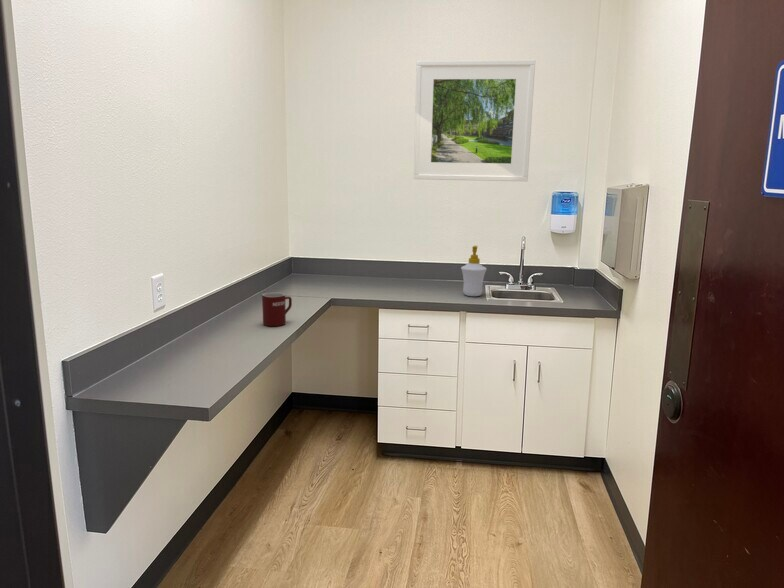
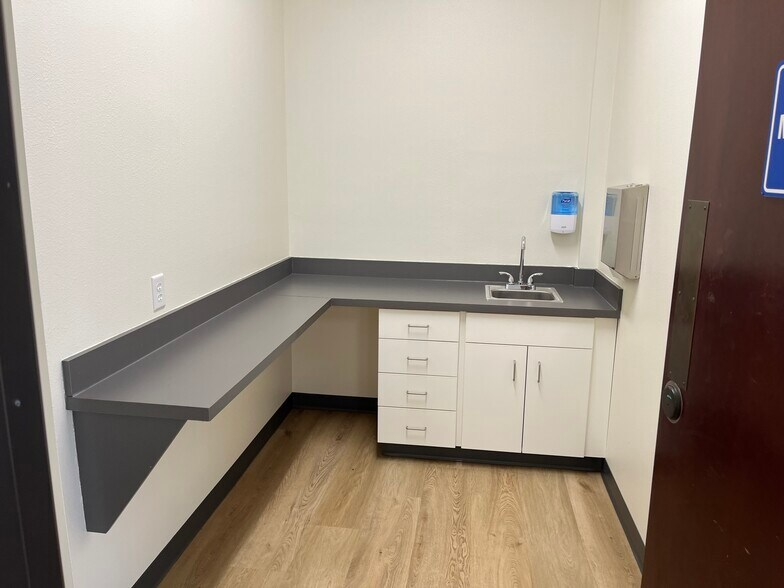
- soap bottle [460,245,488,297]
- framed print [413,59,536,182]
- mug [261,291,293,327]
